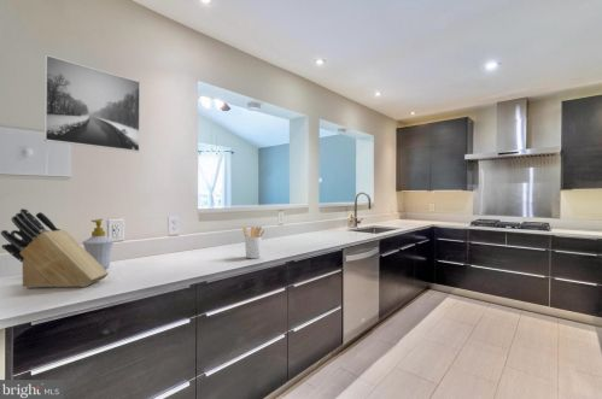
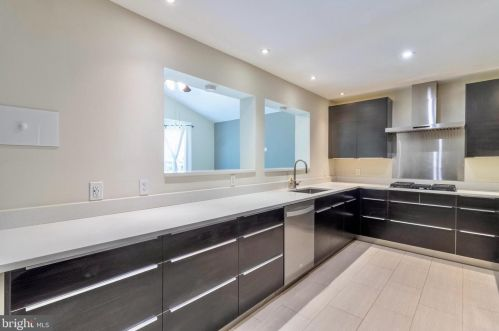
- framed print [43,54,141,153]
- utensil holder [241,225,265,259]
- soap bottle [81,218,115,270]
- knife block [0,207,110,289]
